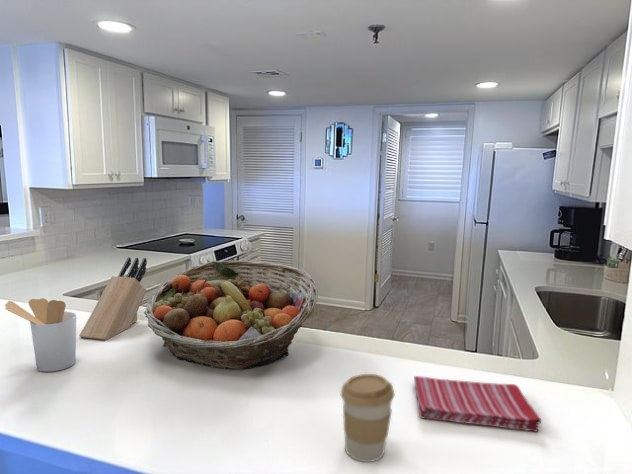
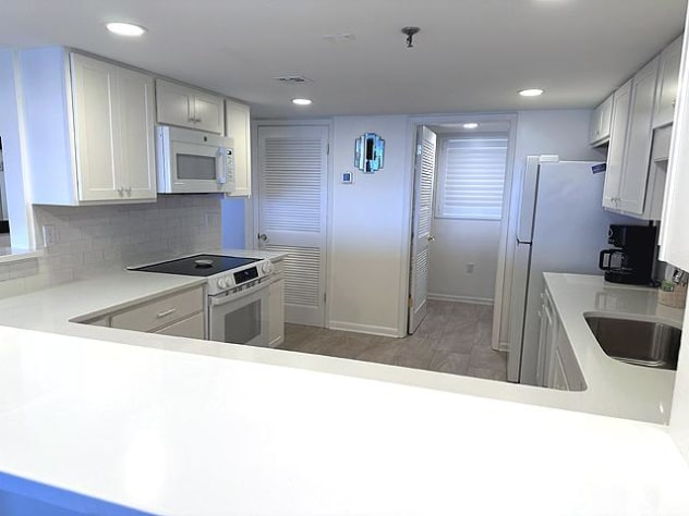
- coffee cup [340,373,396,463]
- fruit basket [143,260,319,371]
- knife block [78,256,148,341]
- utensil holder [4,297,77,373]
- dish towel [413,375,543,433]
